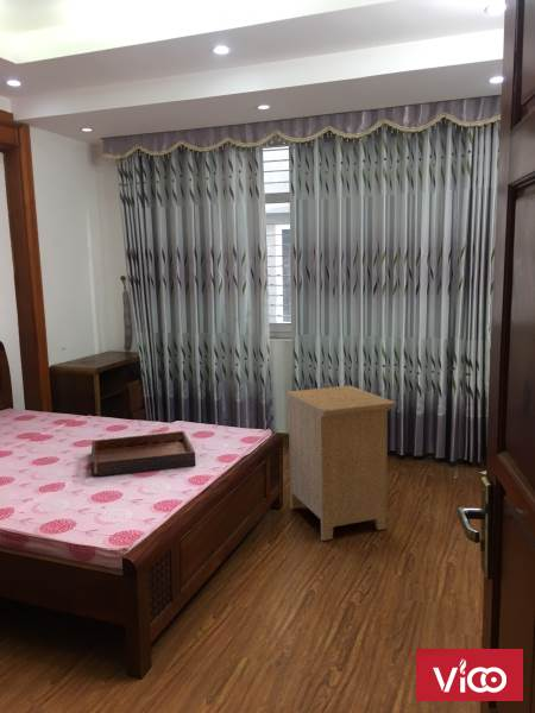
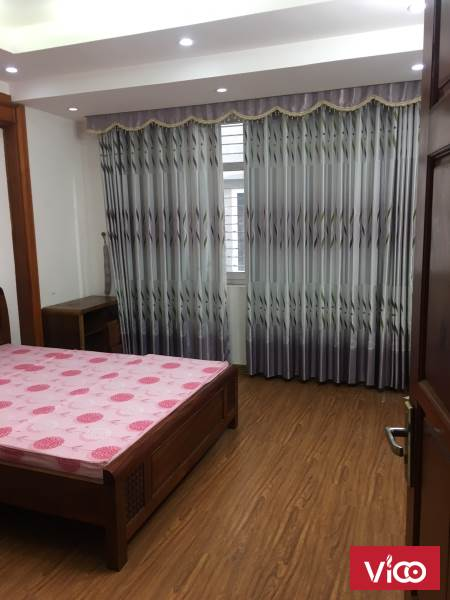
- serving tray [89,430,197,478]
- nightstand [285,385,398,542]
